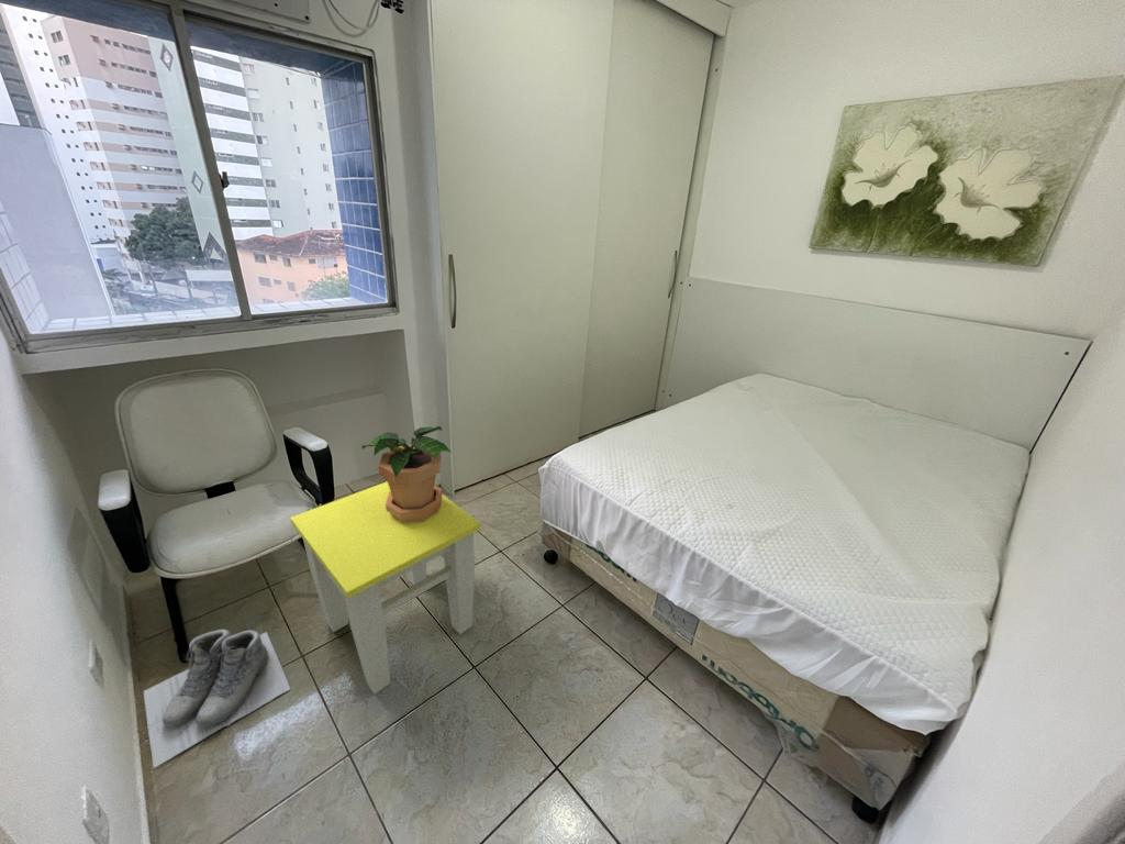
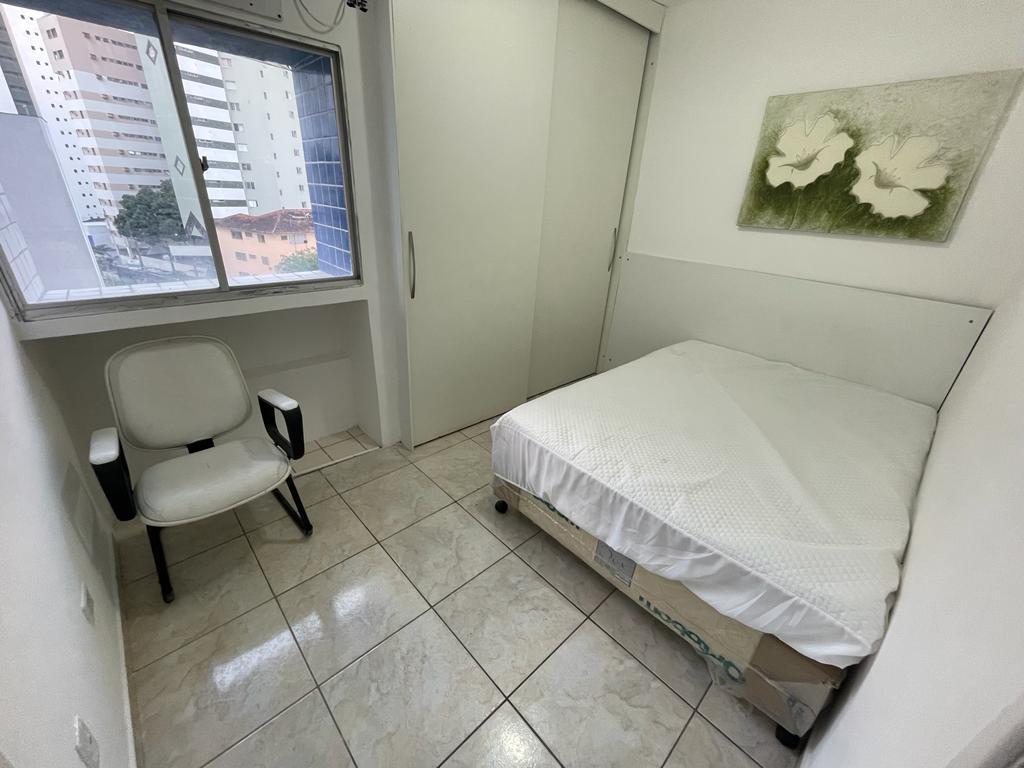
- boots [143,629,292,769]
- stool [289,480,482,696]
- potted plant [360,425,453,522]
